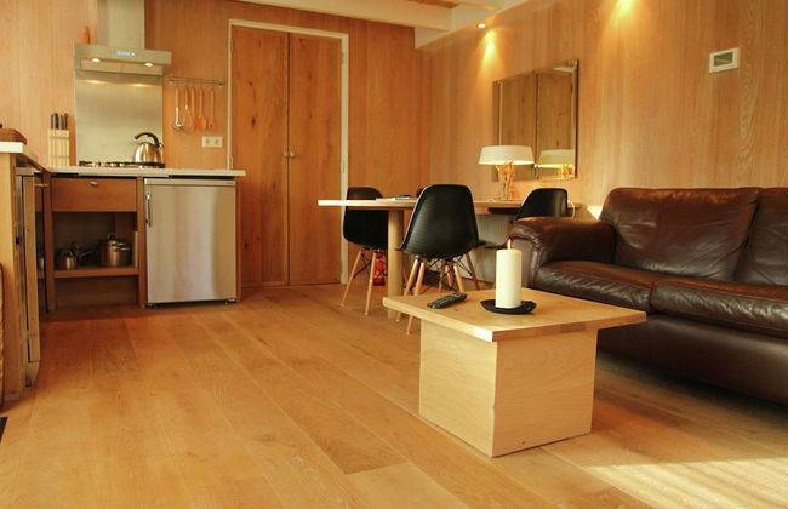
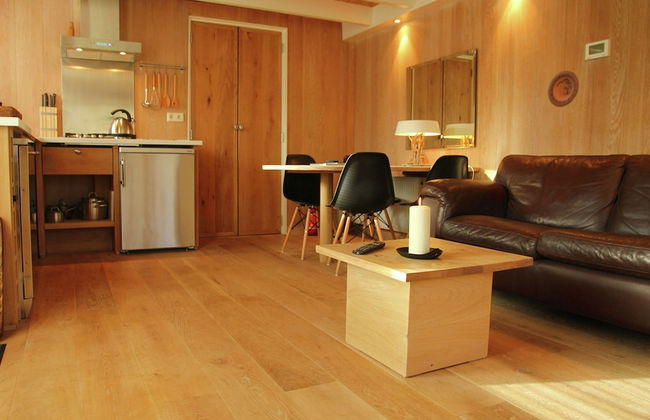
+ decorative plate [547,70,580,108]
